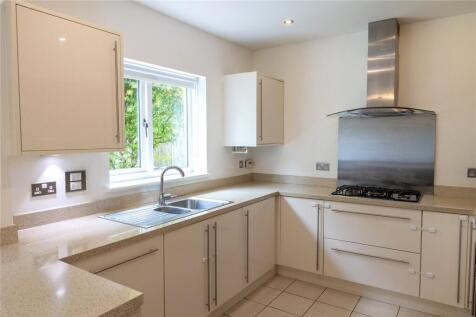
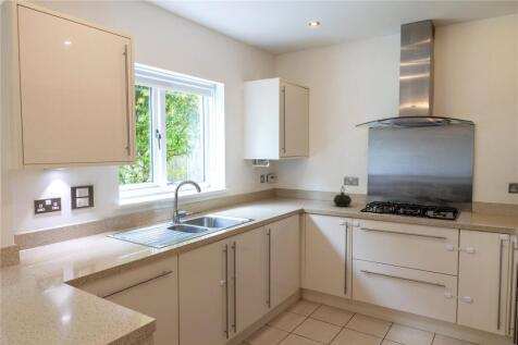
+ kettle [332,185,353,208]
